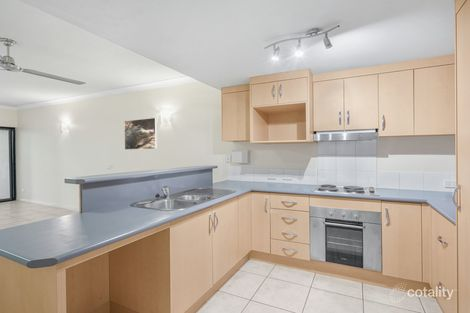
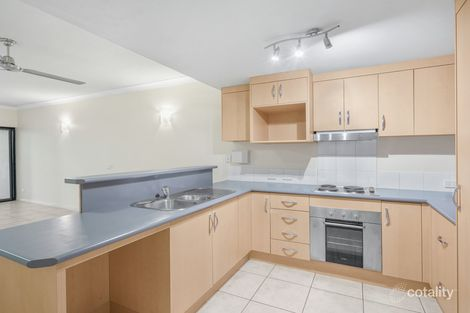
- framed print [123,117,158,151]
